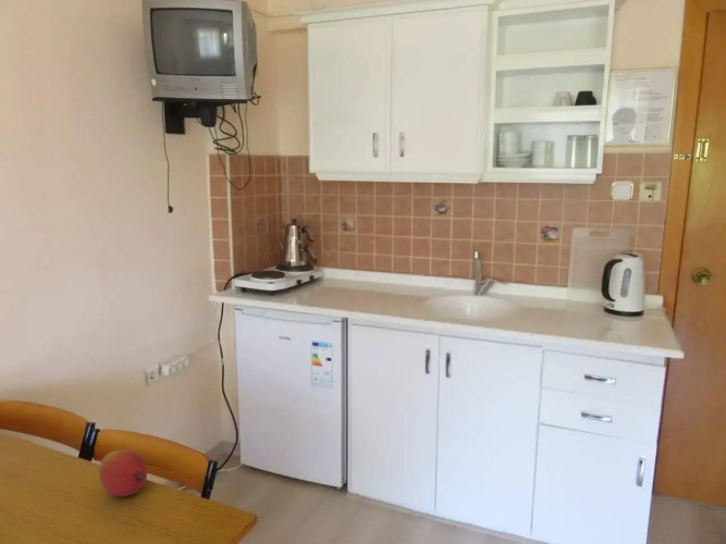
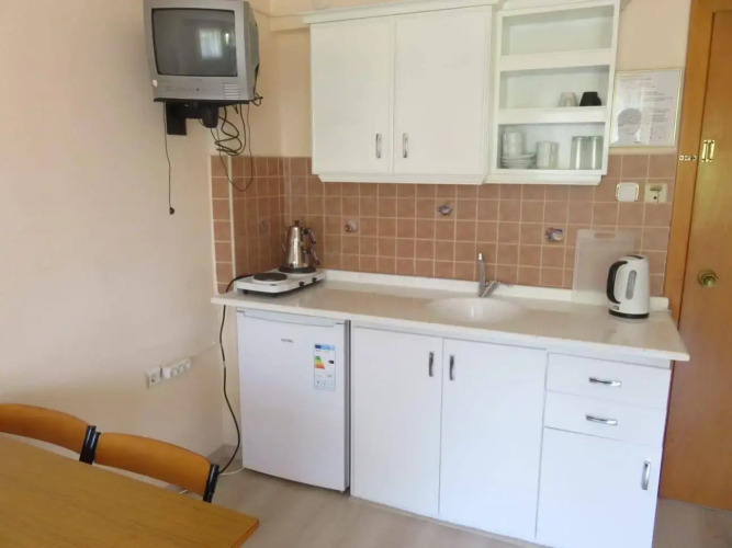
- fruit [98,448,148,497]
